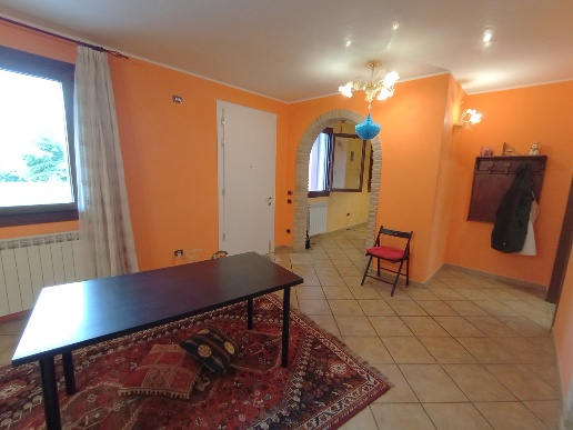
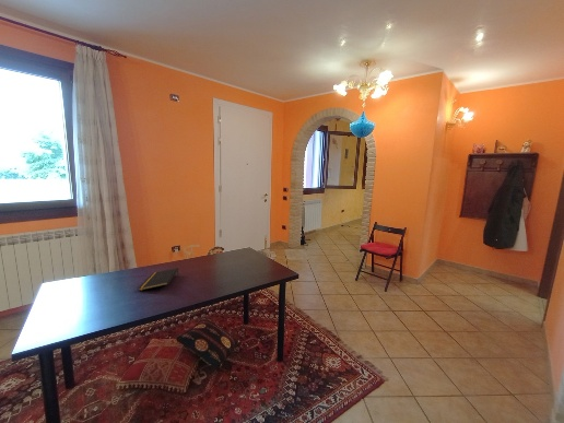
+ notepad [138,267,179,292]
